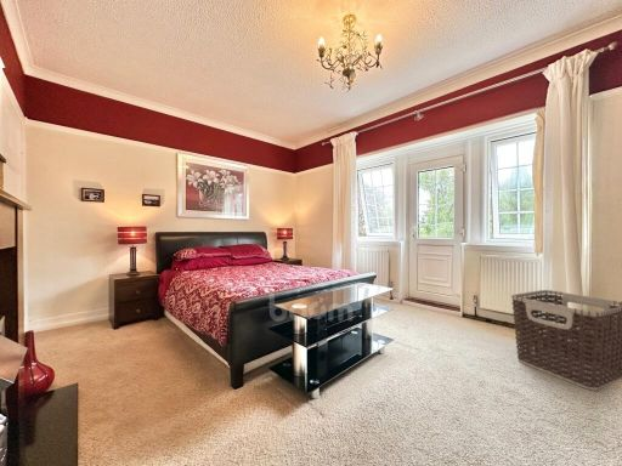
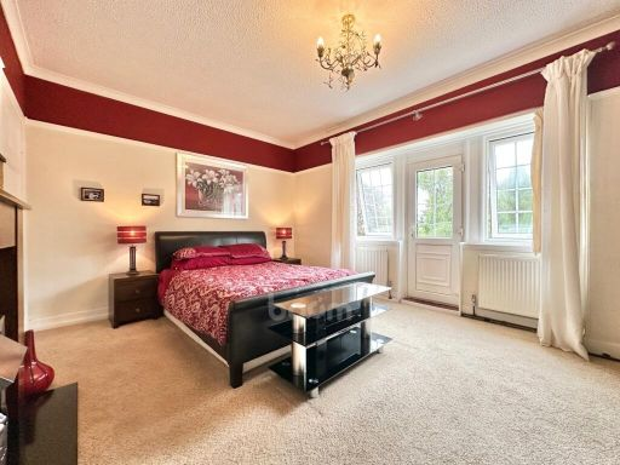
- clothes hamper [510,289,622,392]
